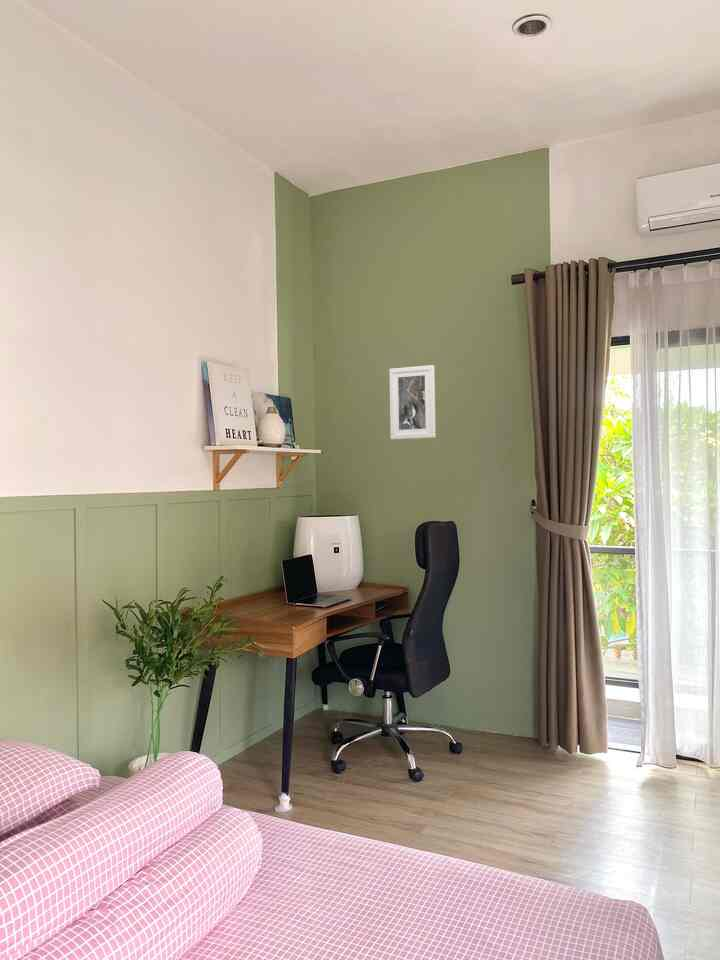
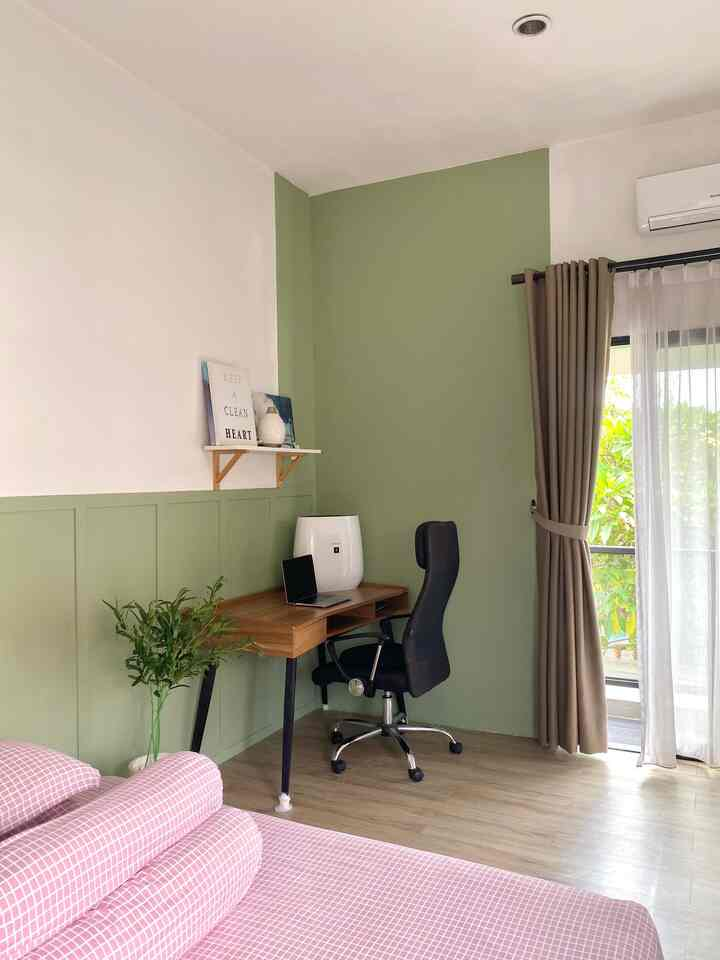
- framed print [388,364,437,440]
